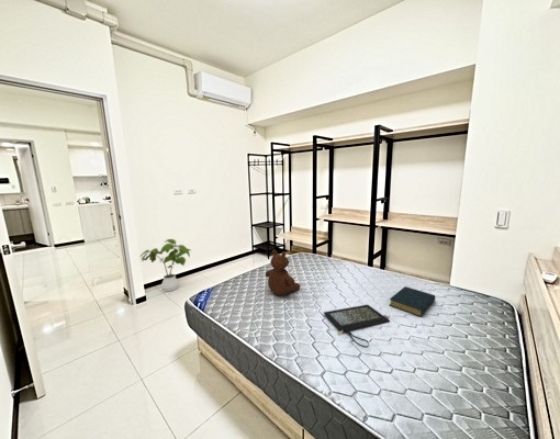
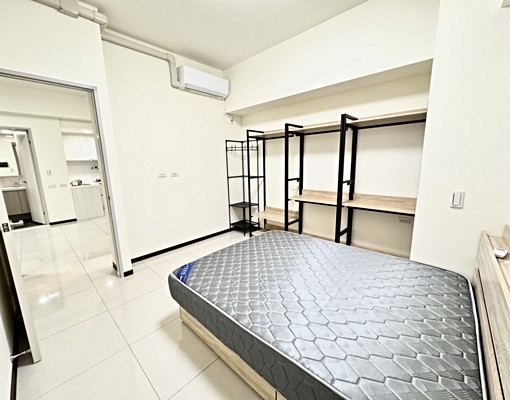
- hardback book [389,285,436,317]
- house plant [139,238,192,292]
- clutch bag [323,304,391,349]
- teddy bear [264,248,301,296]
